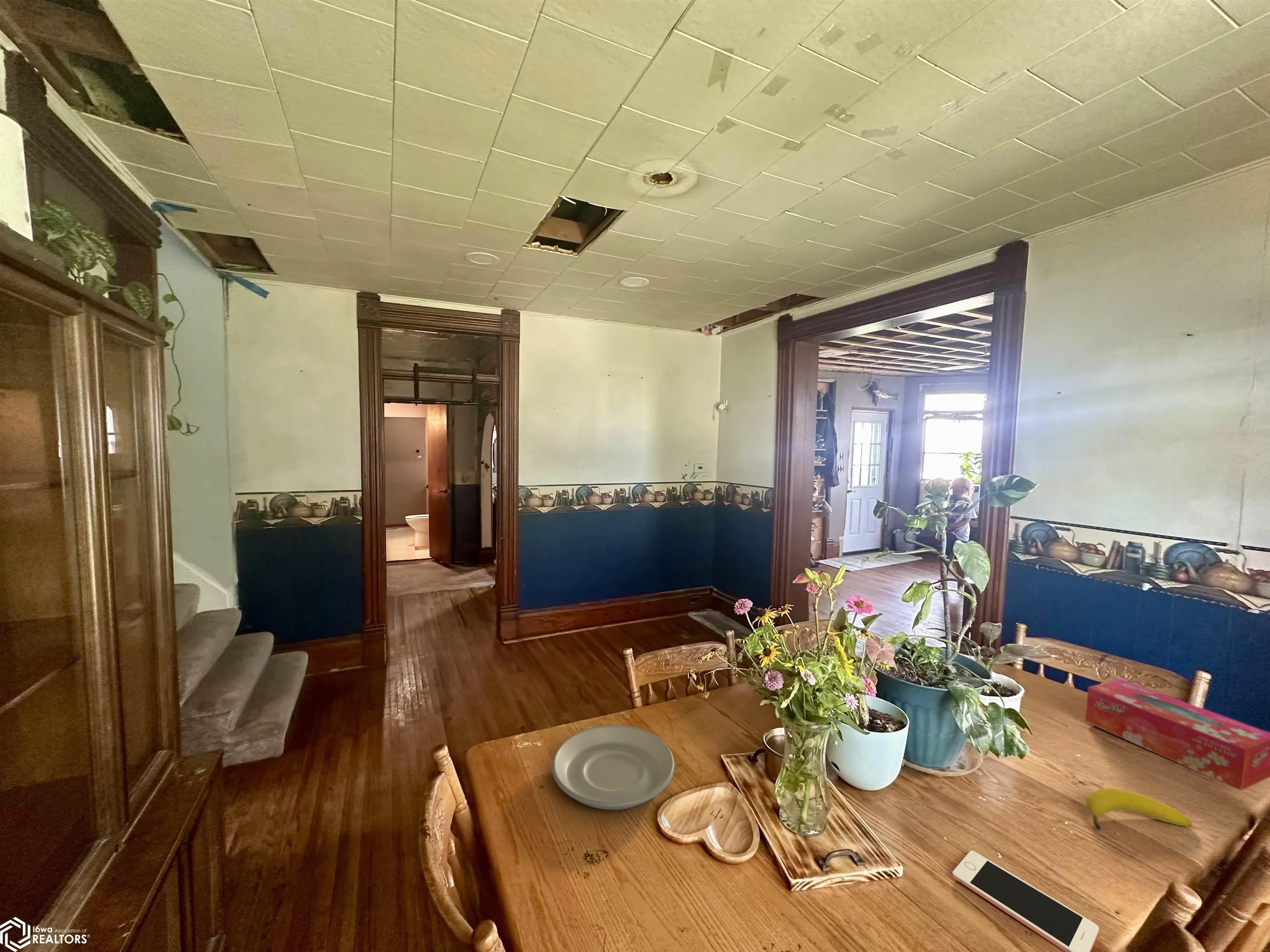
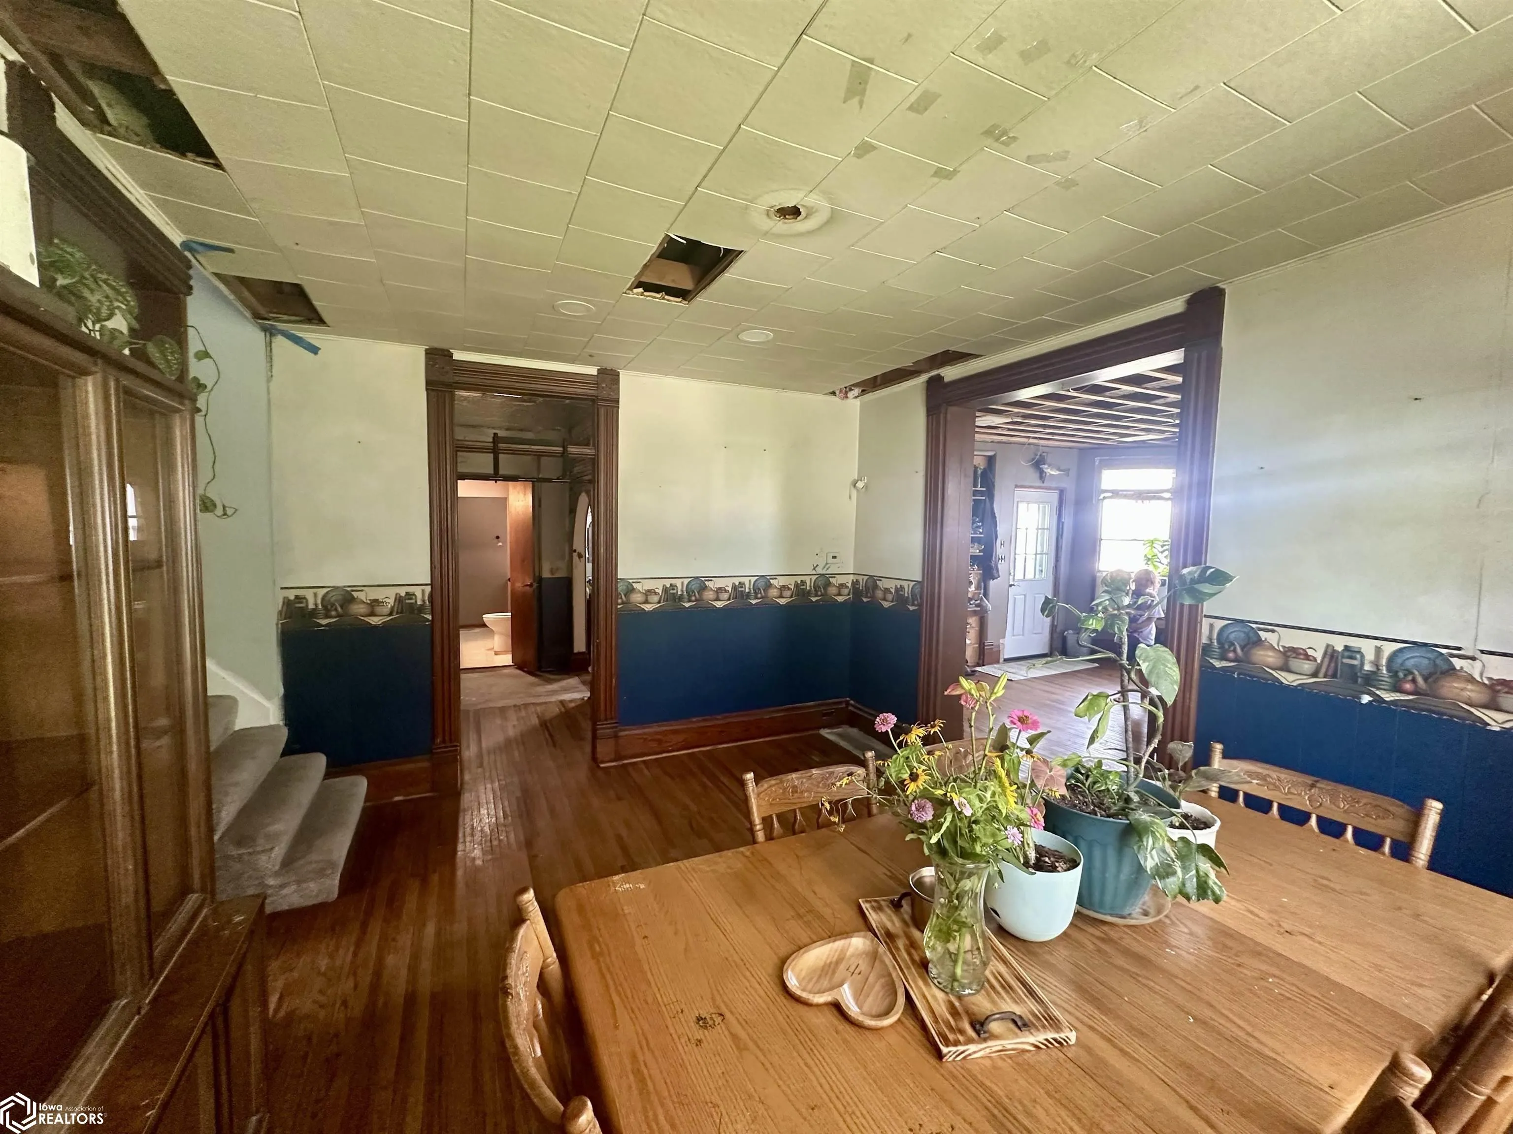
- plate [551,725,675,810]
- tissue box [1085,678,1270,791]
- cell phone [952,850,1099,952]
- fruit [1085,788,1193,831]
